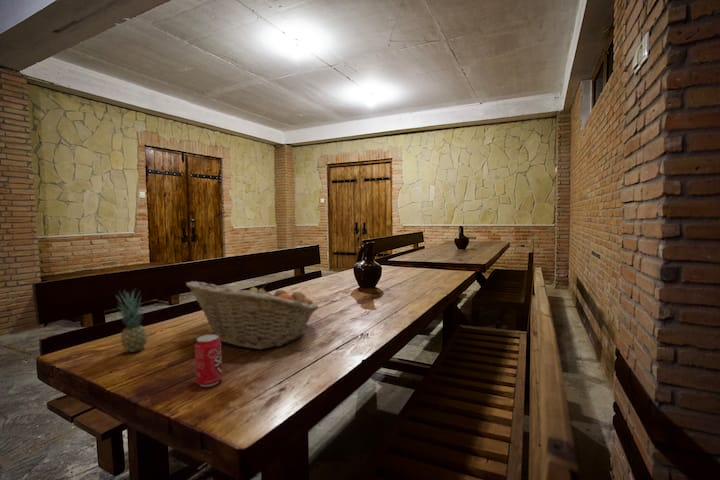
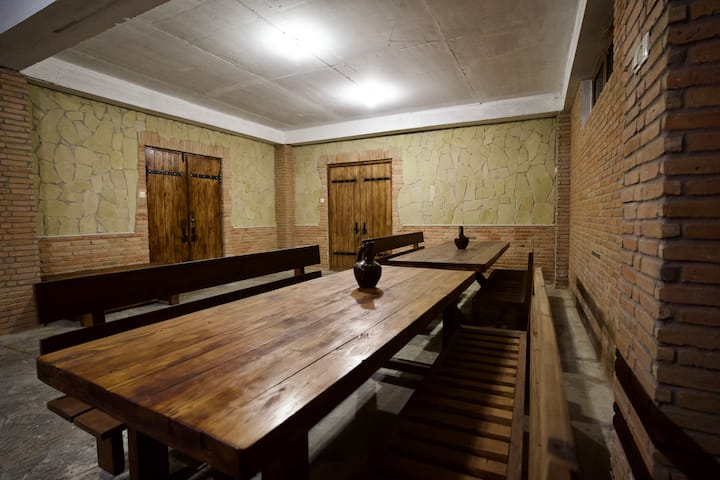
- fruit basket [185,280,320,350]
- fruit [115,288,148,353]
- beverage can [194,333,223,388]
